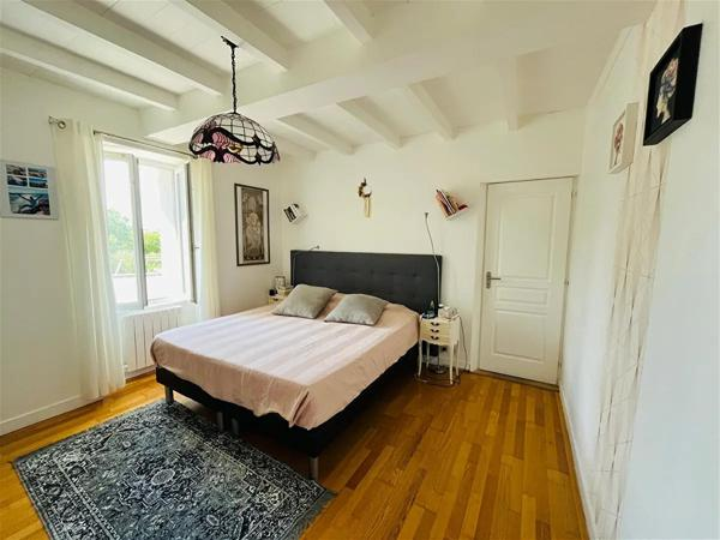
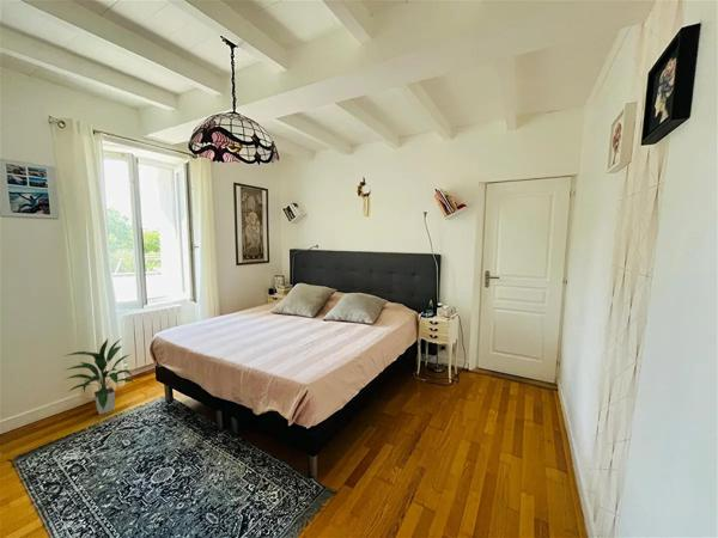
+ indoor plant [63,338,136,416]
